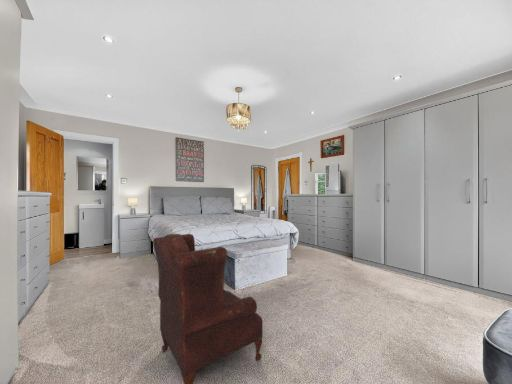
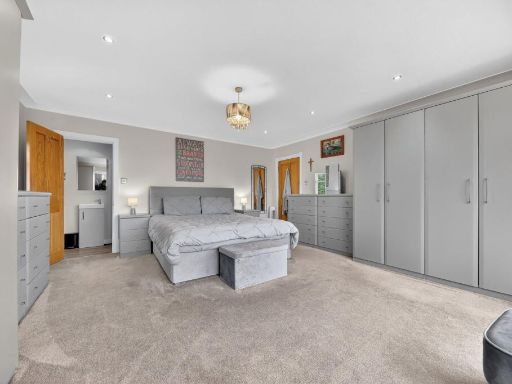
- armchair [152,233,264,384]
